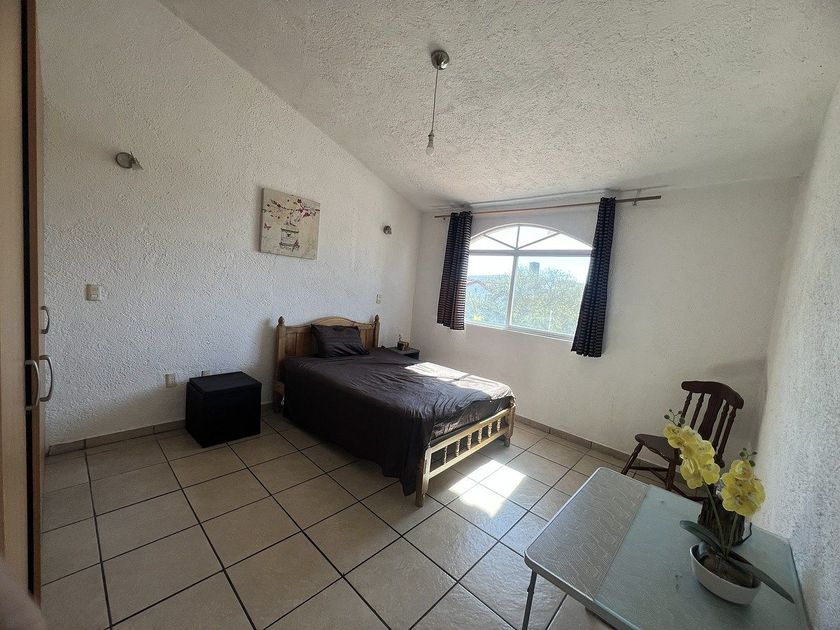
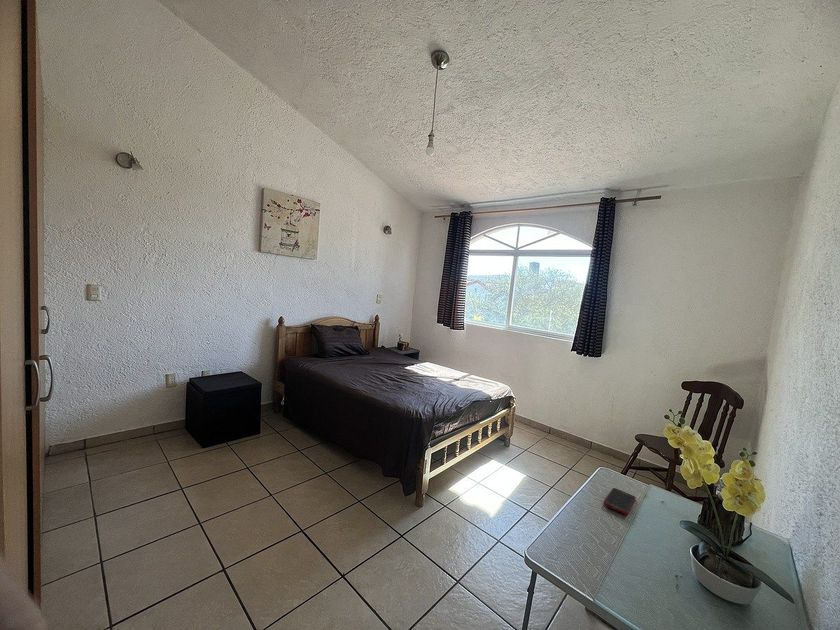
+ cell phone [603,487,636,515]
